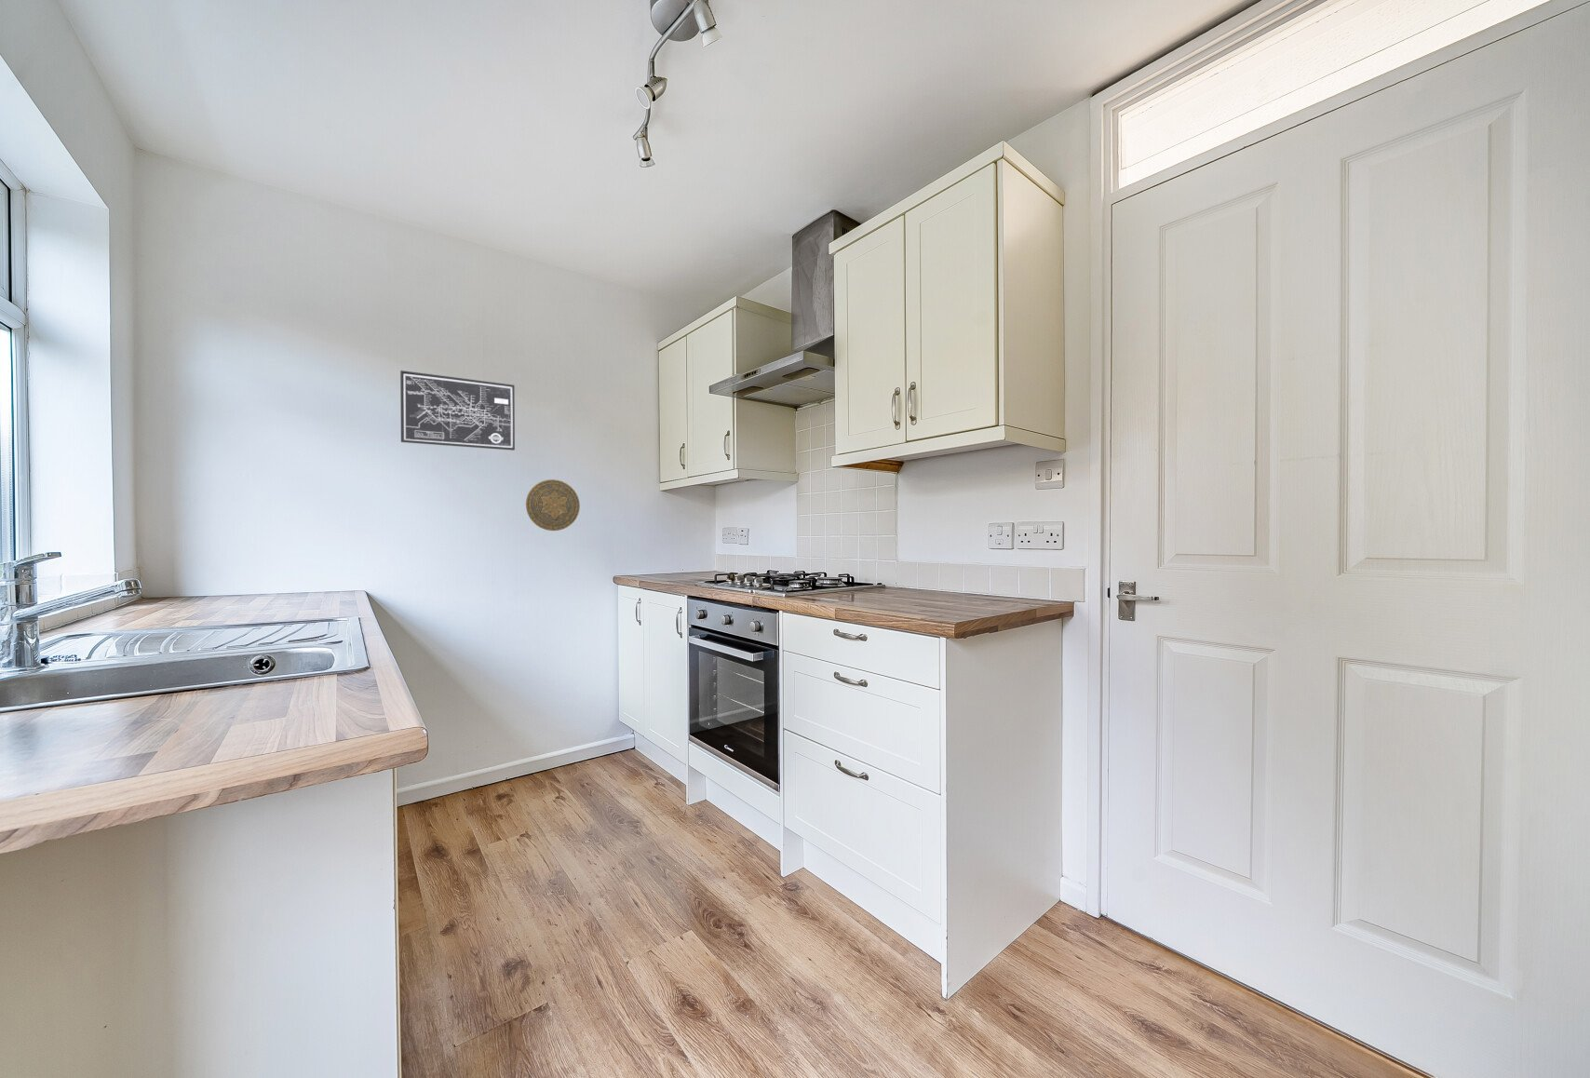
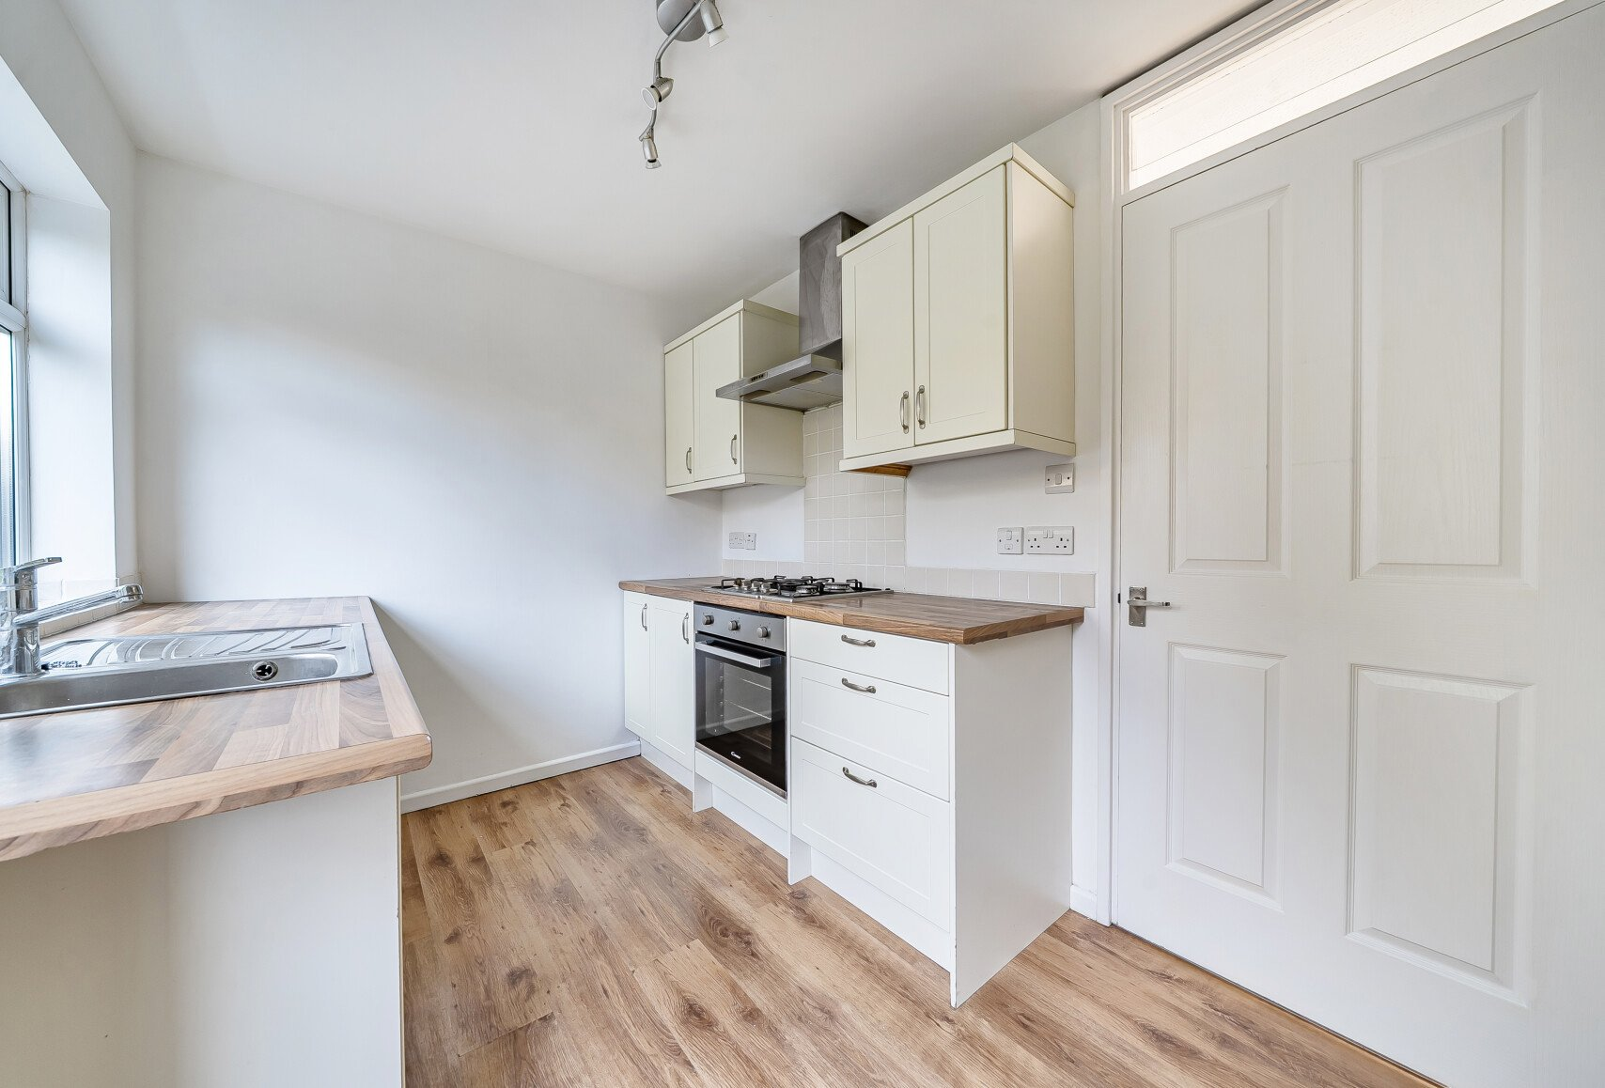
- wall art [399,369,516,451]
- decorative plate [526,479,581,532]
